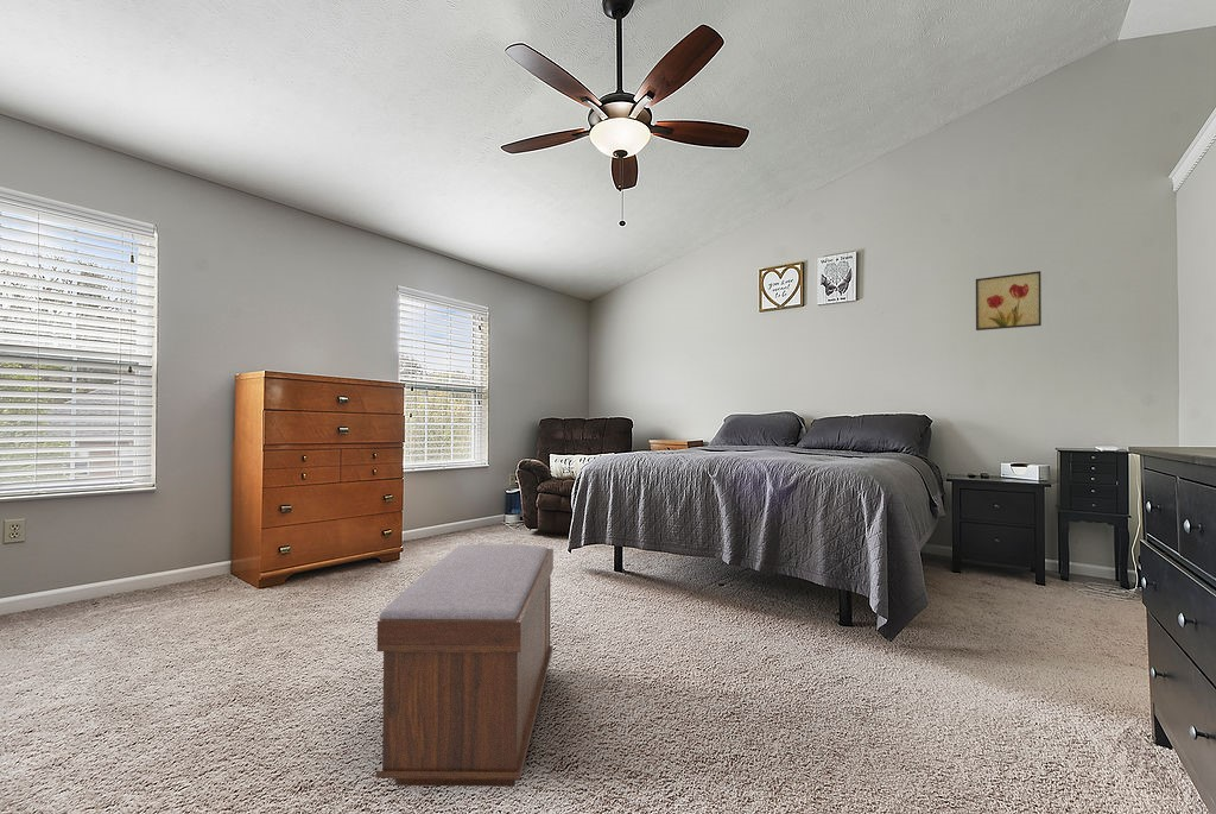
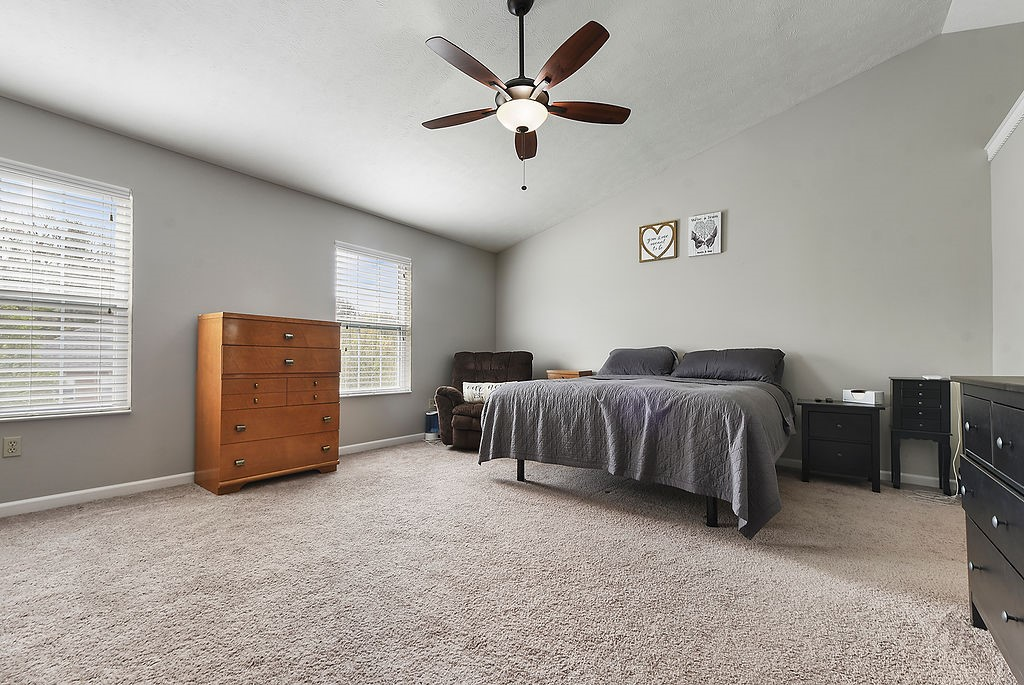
- bench [375,543,555,788]
- wall art [975,270,1043,332]
